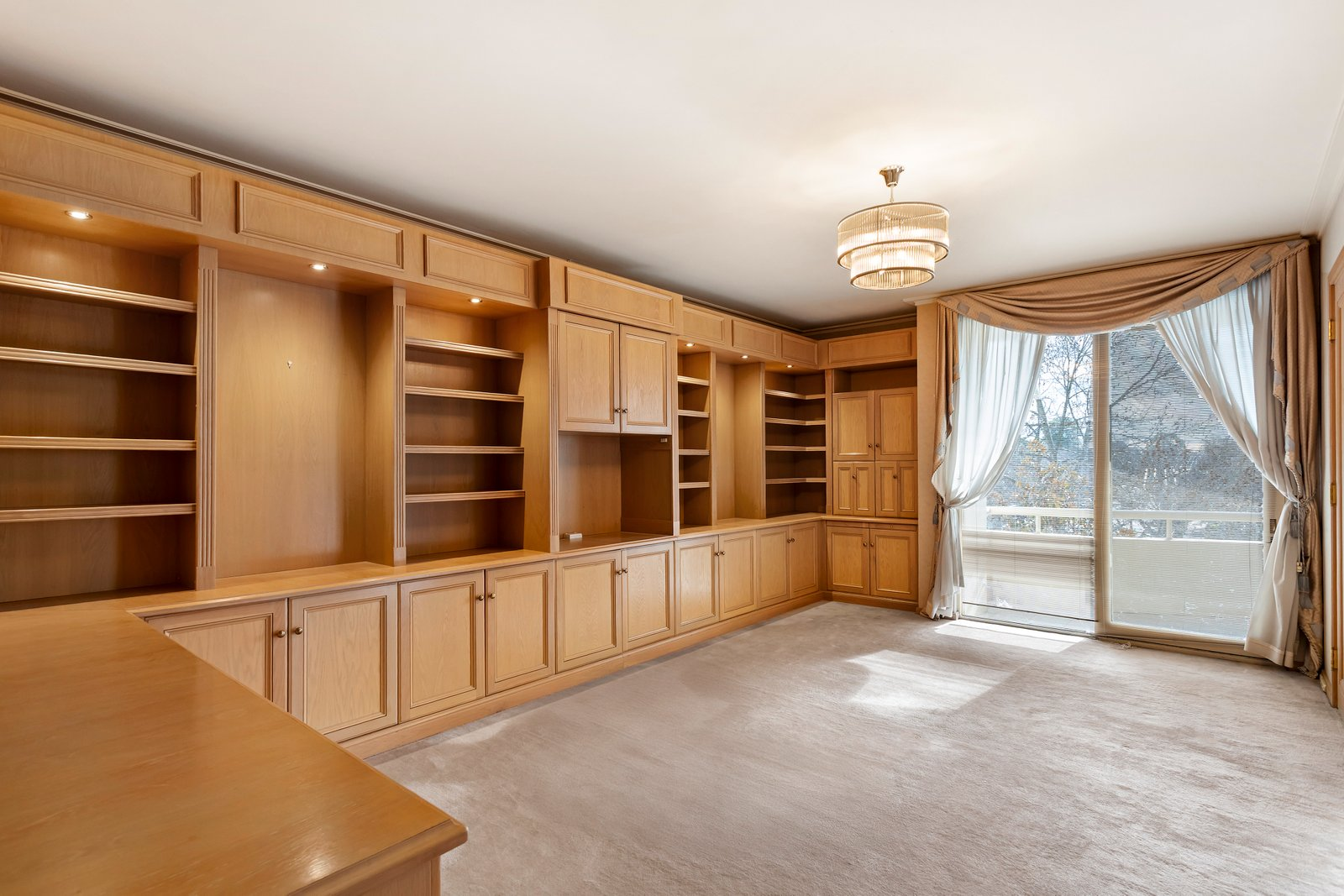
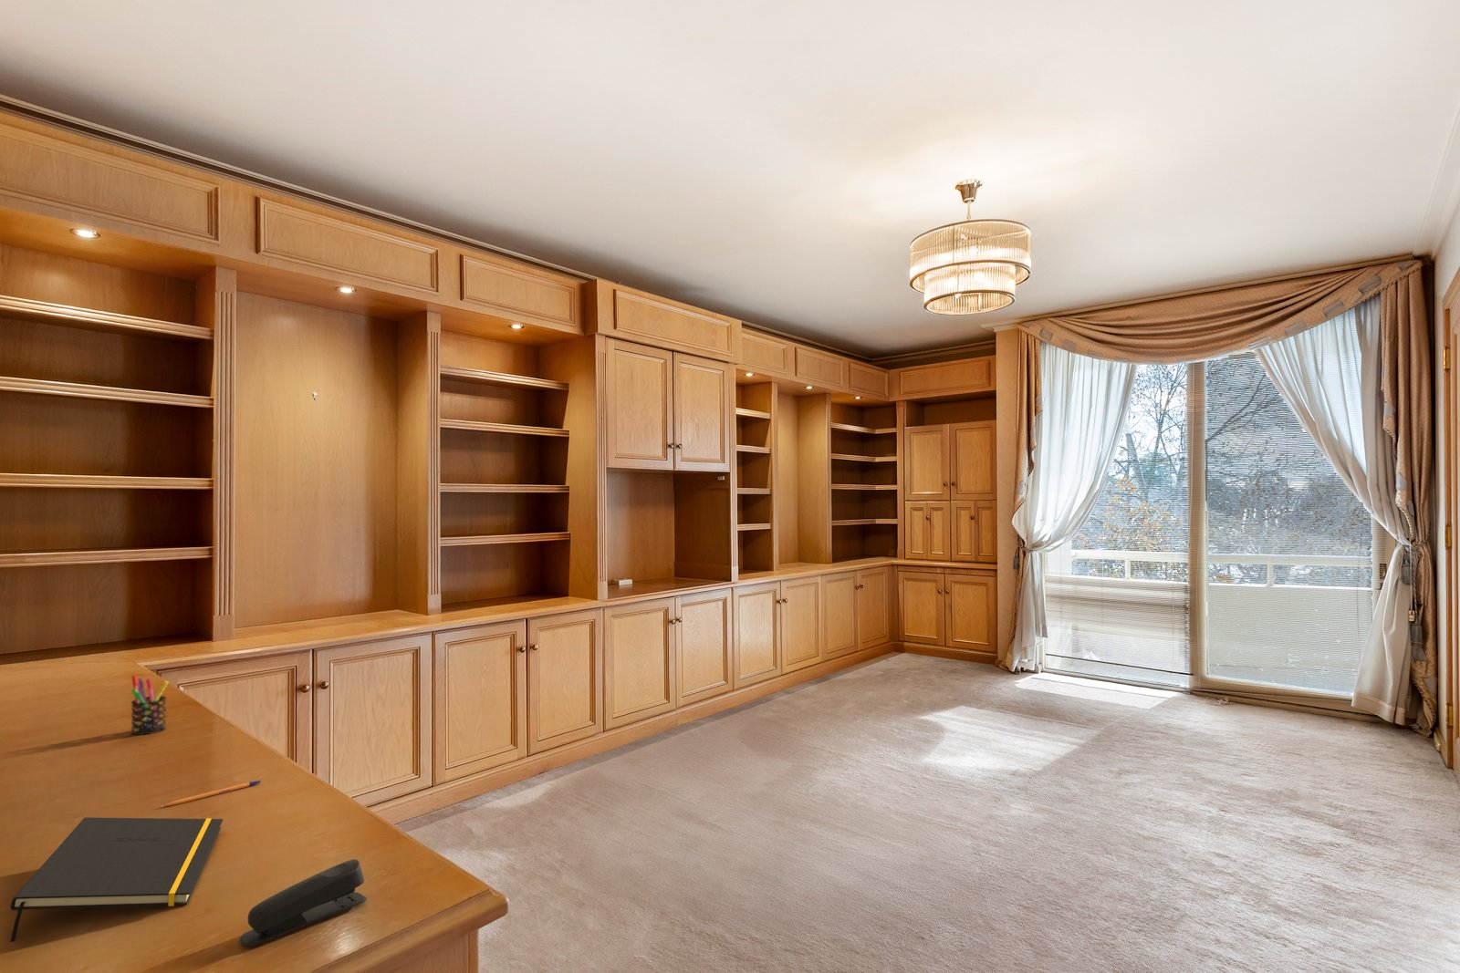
+ notepad [10,817,224,943]
+ stapler [239,858,367,947]
+ pen holder [130,674,169,736]
+ pen [162,780,262,807]
